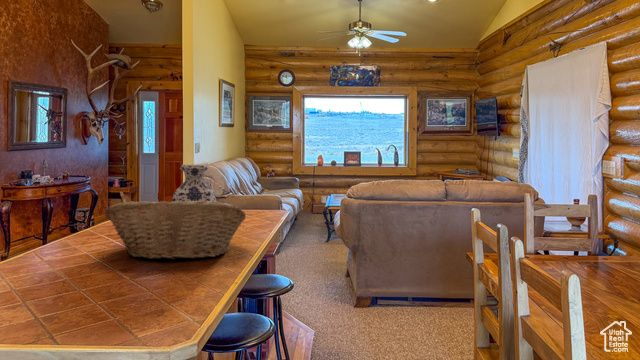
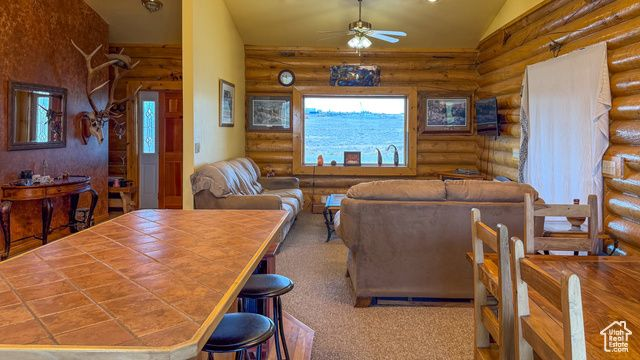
- vase [171,164,218,202]
- fruit basket [103,200,247,261]
